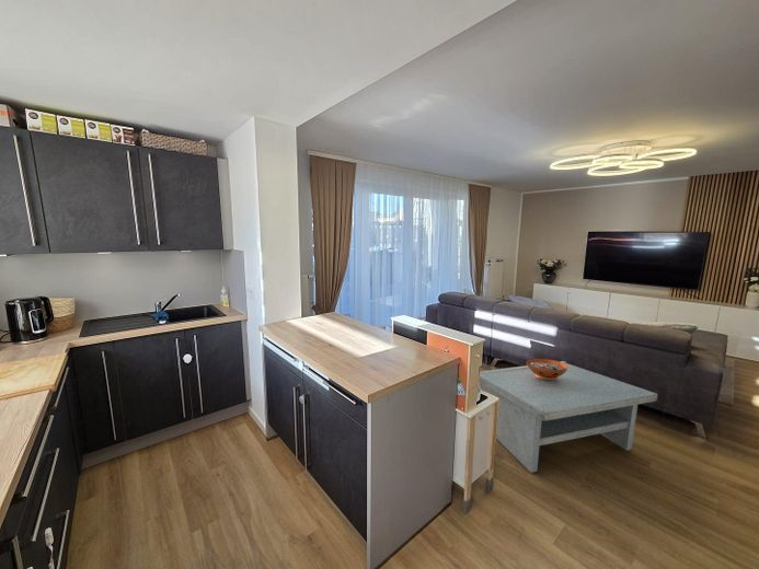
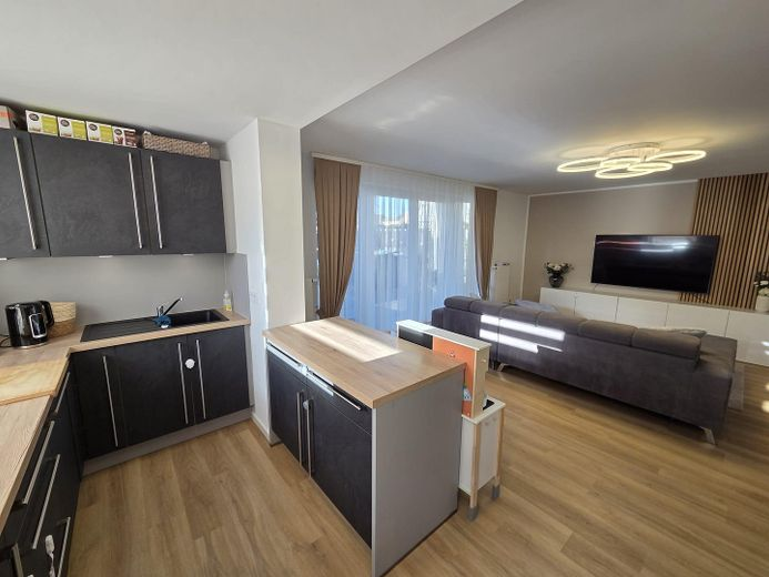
- coffee table [479,360,659,474]
- decorative bowl [525,358,567,380]
